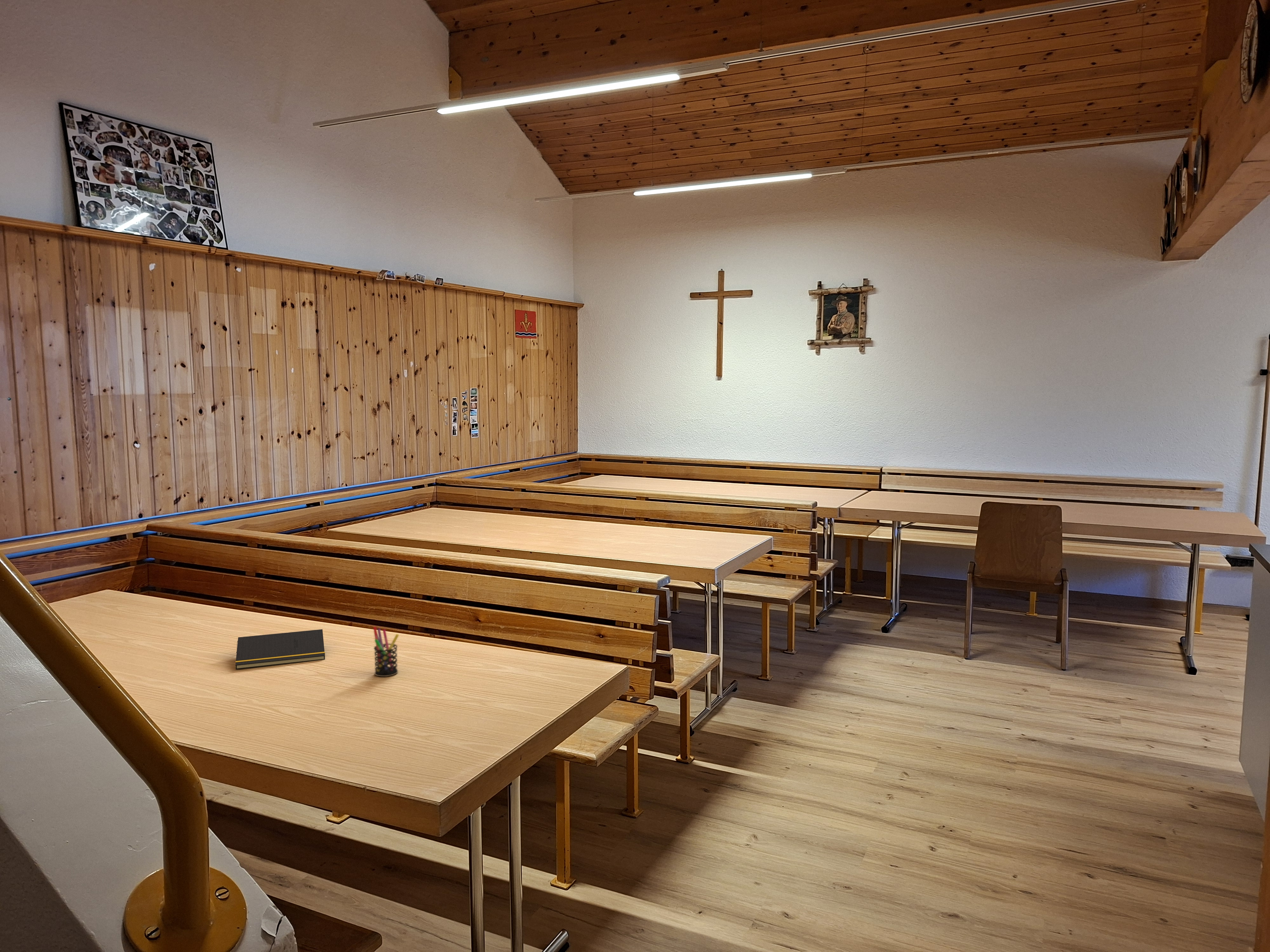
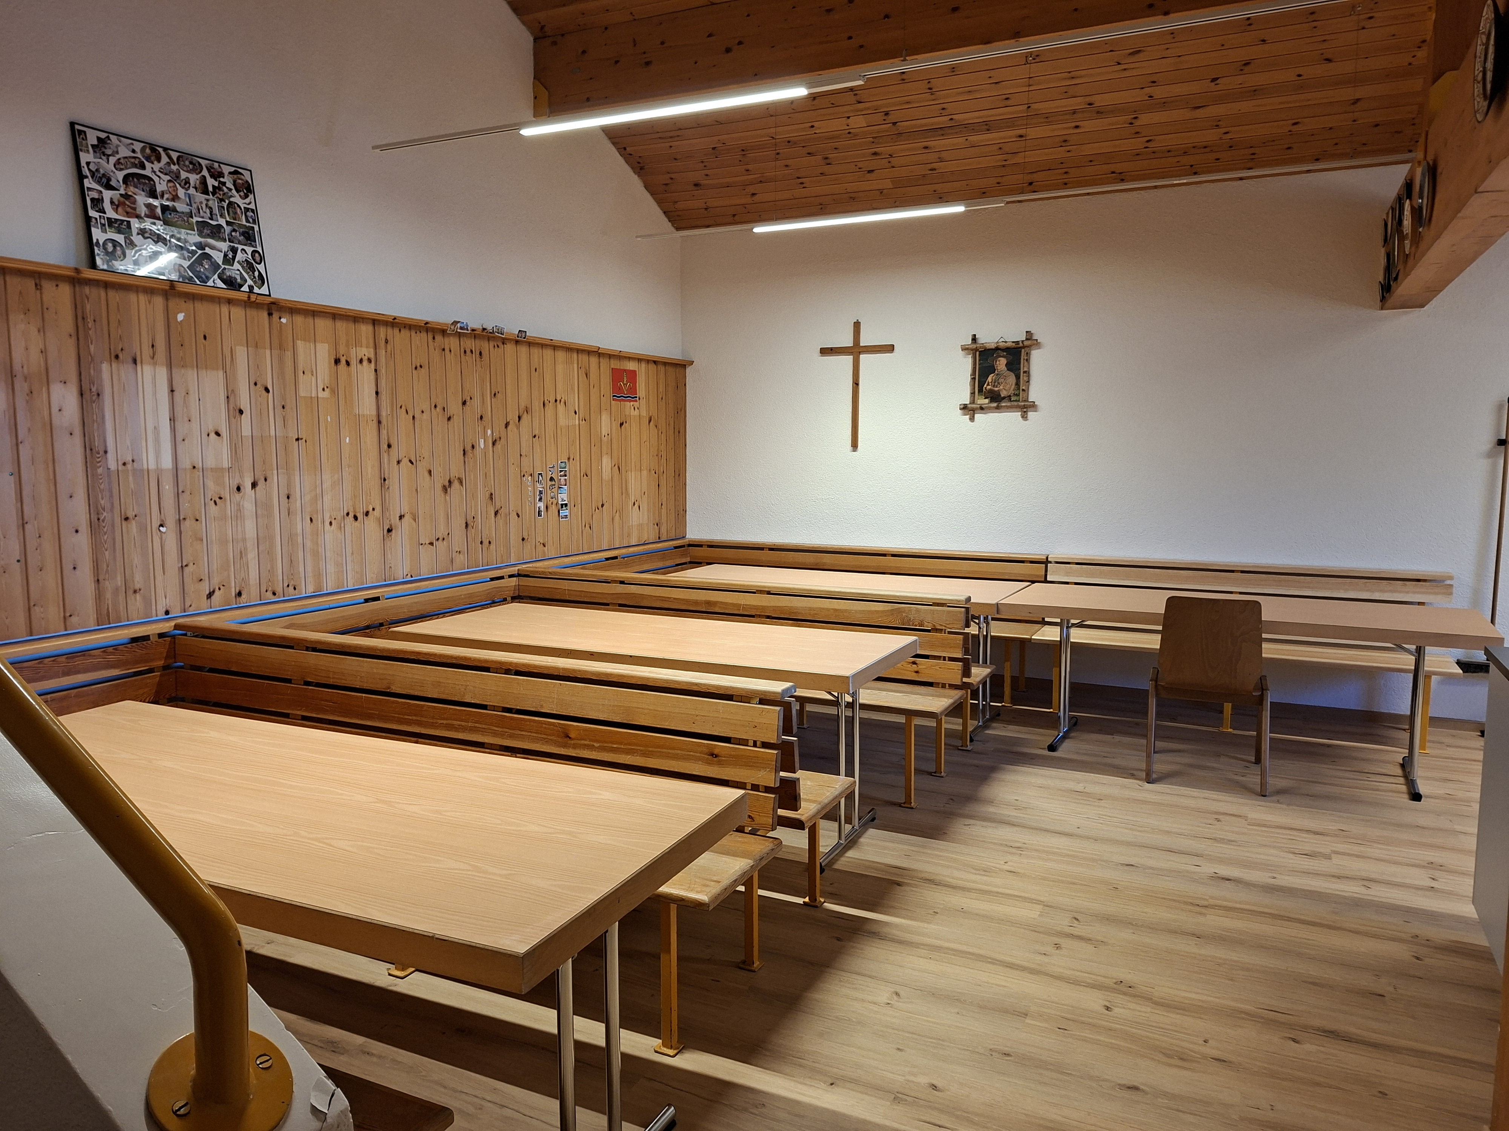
- pen holder [373,626,399,677]
- notepad [235,629,325,670]
